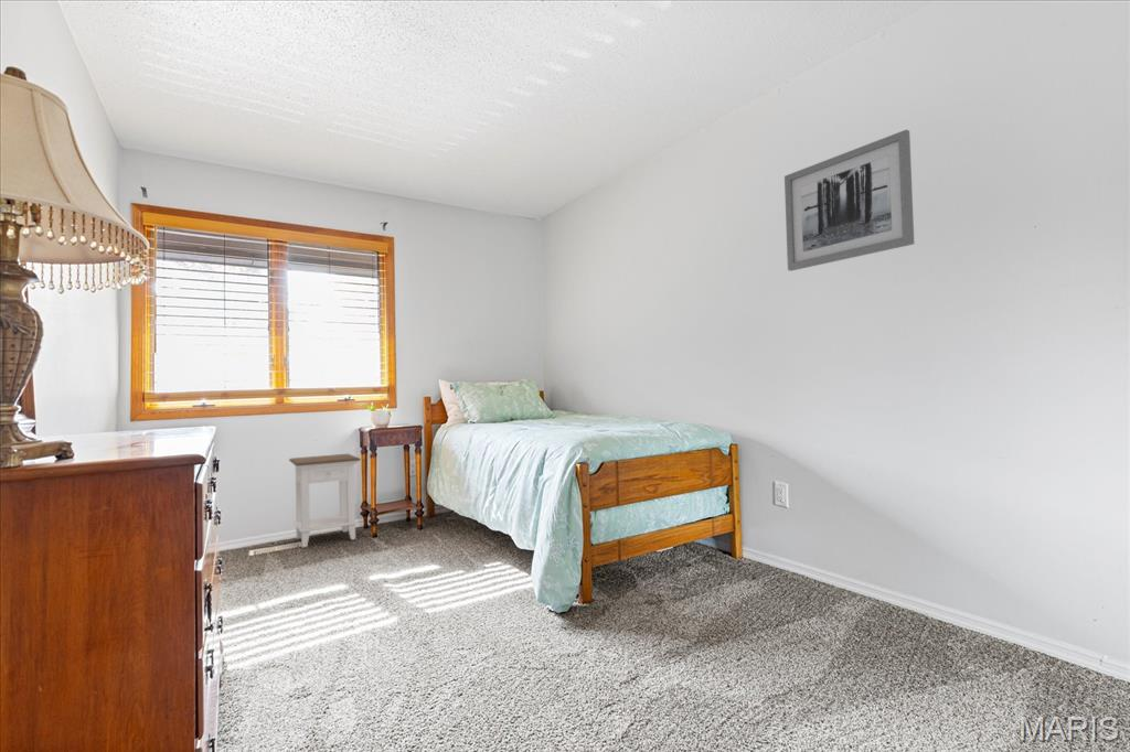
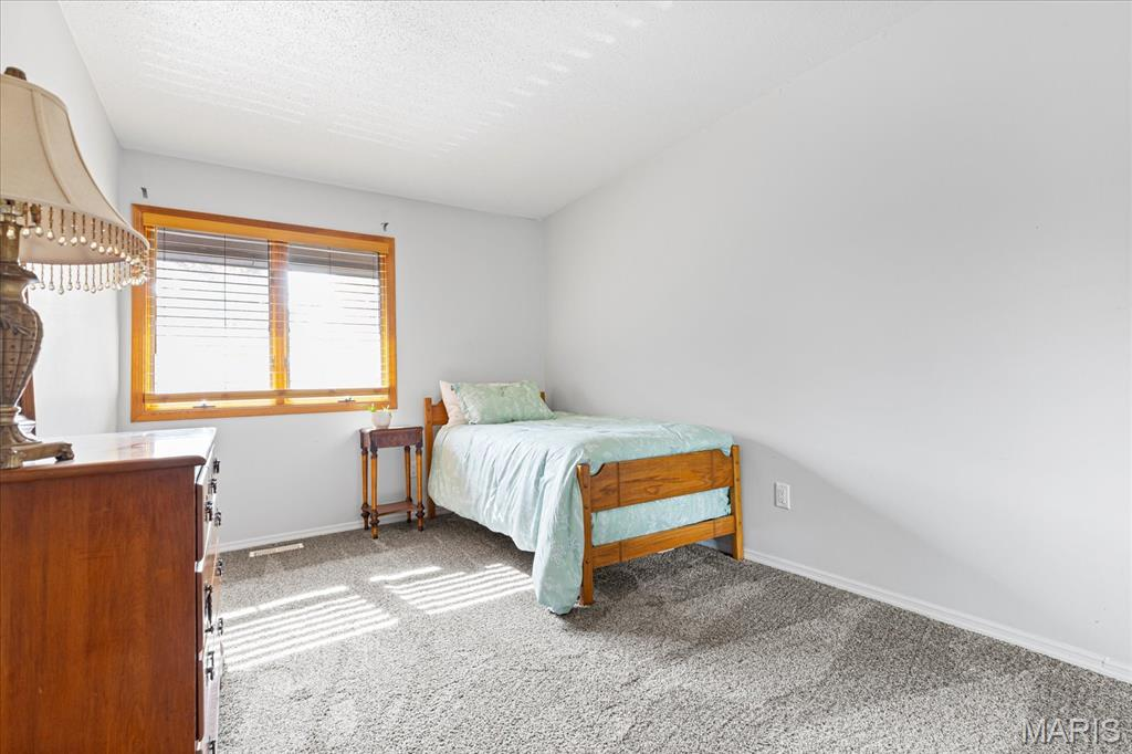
- wall art [783,128,915,272]
- nightstand [288,453,362,549]
